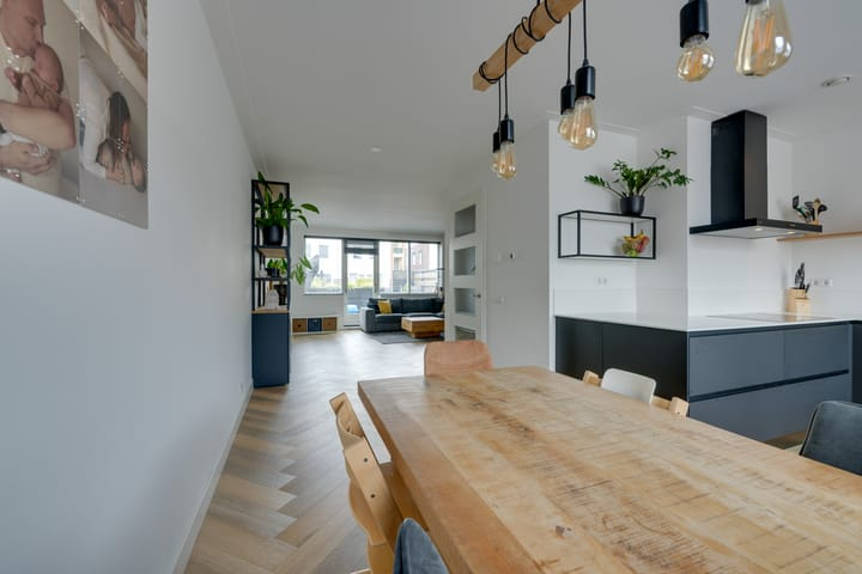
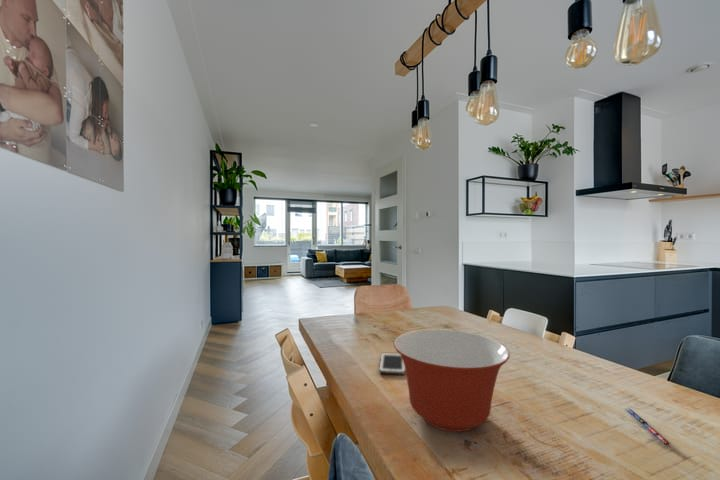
+ pen [625,406,673,447]
+ cell phone [378,352,406,375]
+ mixing bowl [393,328,511,433]
